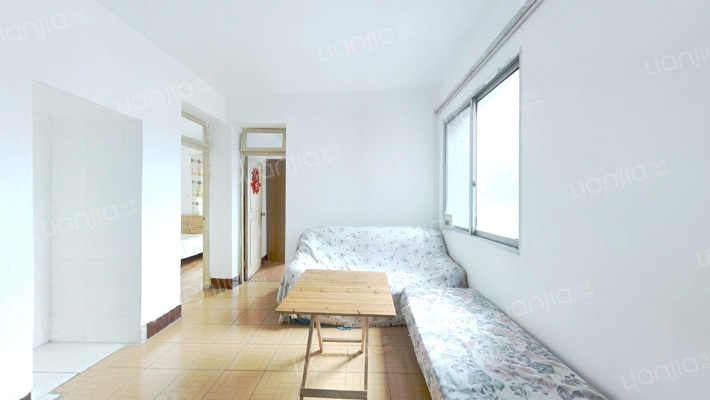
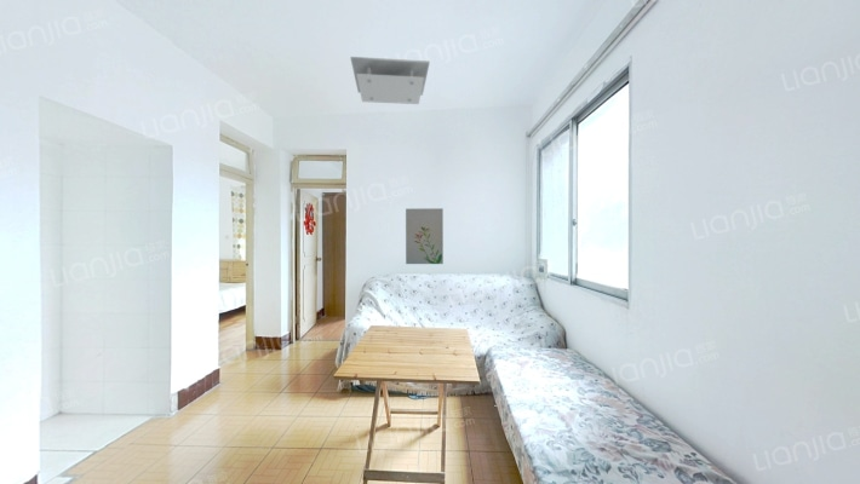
+ wall art [405,207,445,265]
+ ceiling light [350,56,431,105]
